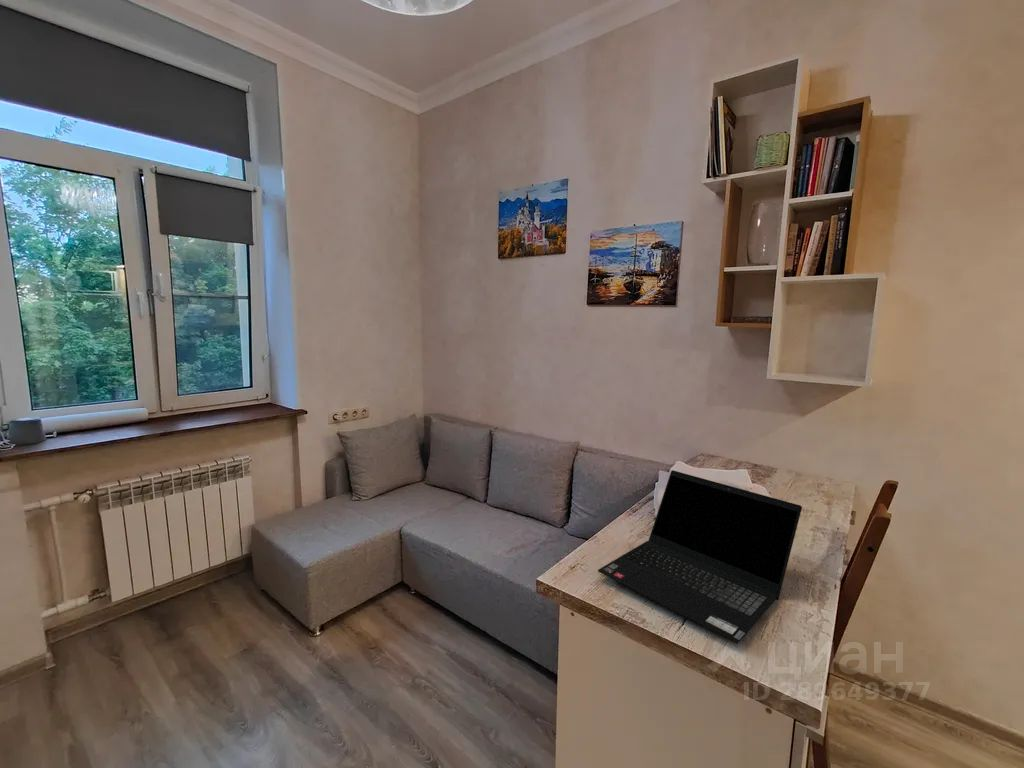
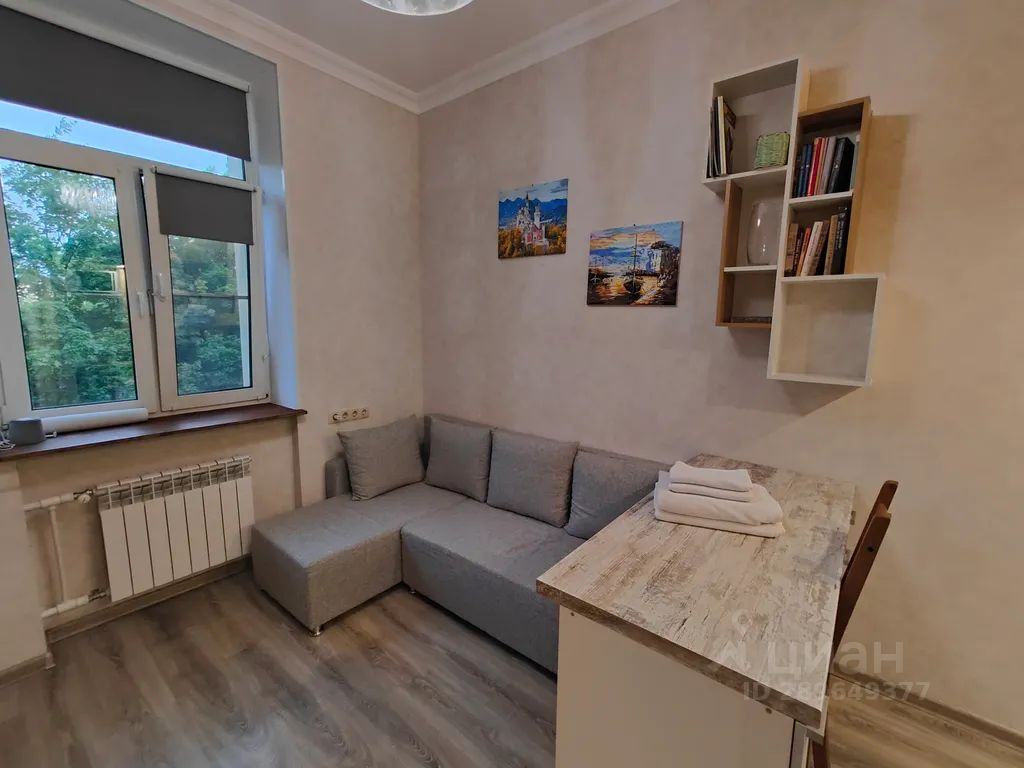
- laptop computer [597,469,803,644]
